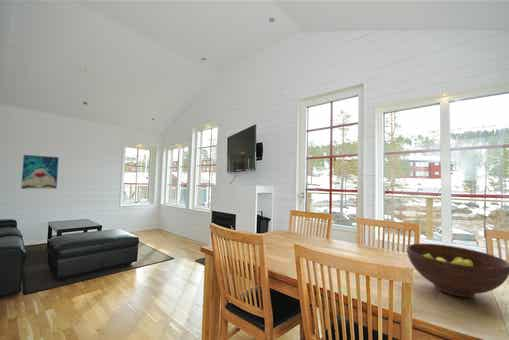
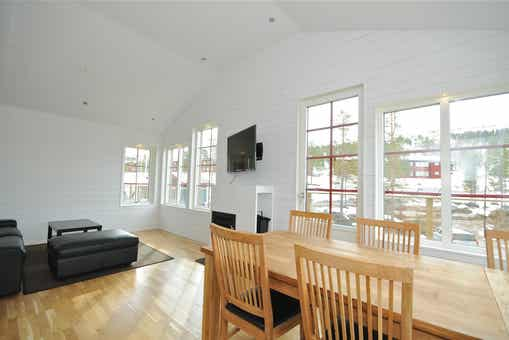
- fruit bowl [406,243,509,298]
- wall art [20,154,60,190]
